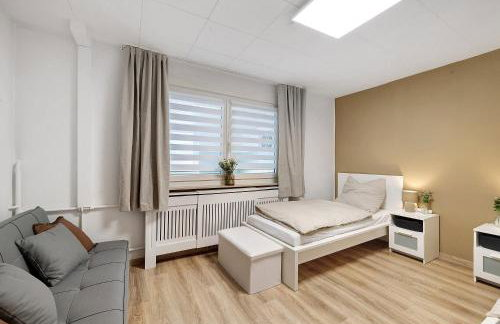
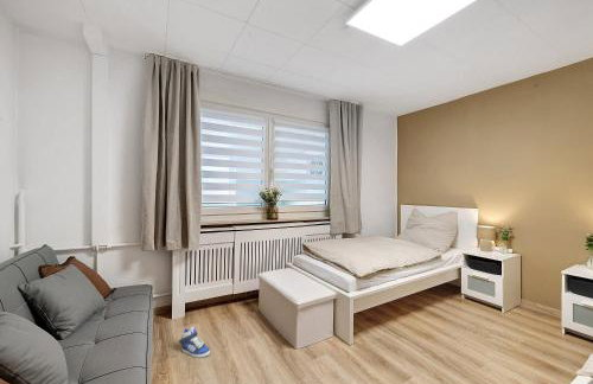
+ sneaker [178,326,211,359]
